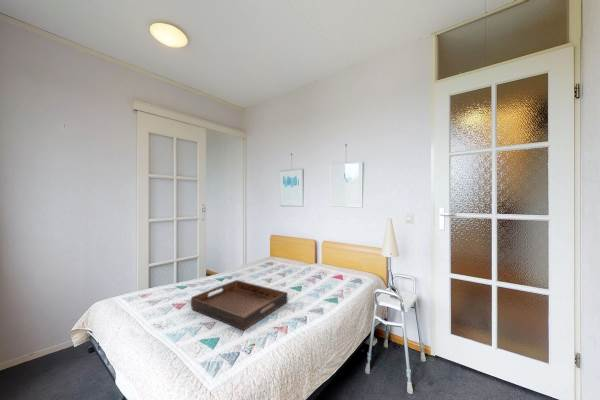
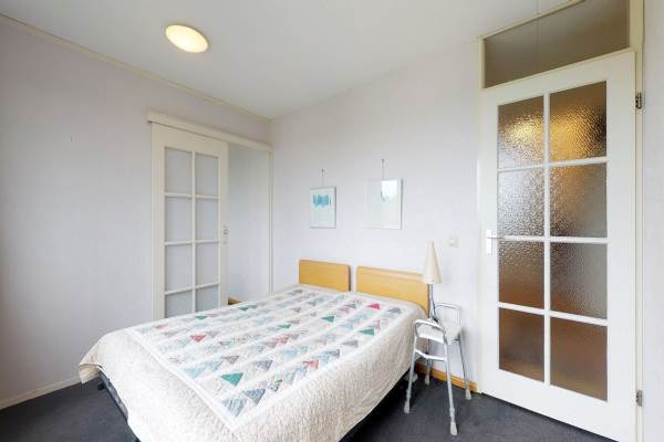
- serving tray [190,279,288,331]
